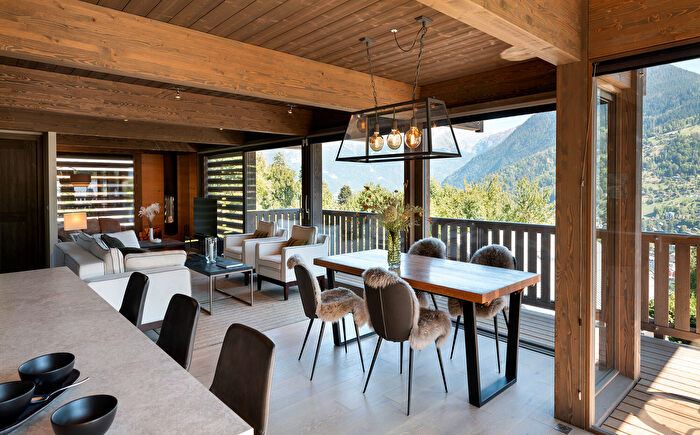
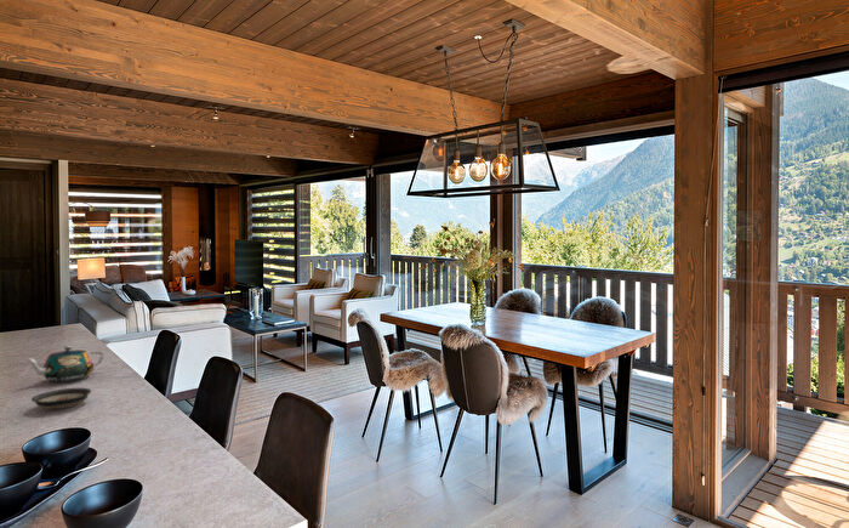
+ teapot [24,345,104,384]
+ saucer [30,387,92,410]
